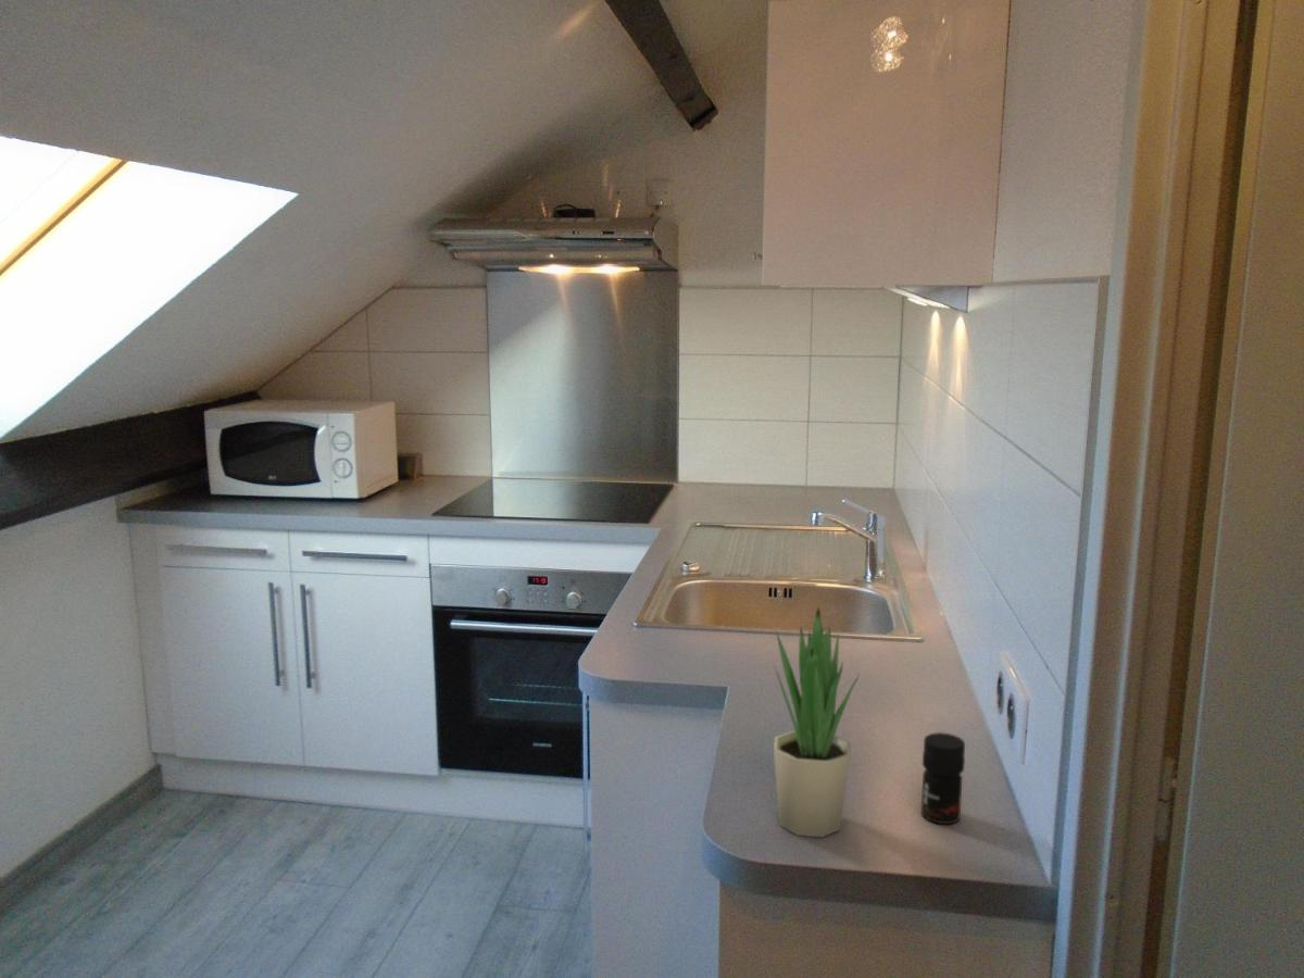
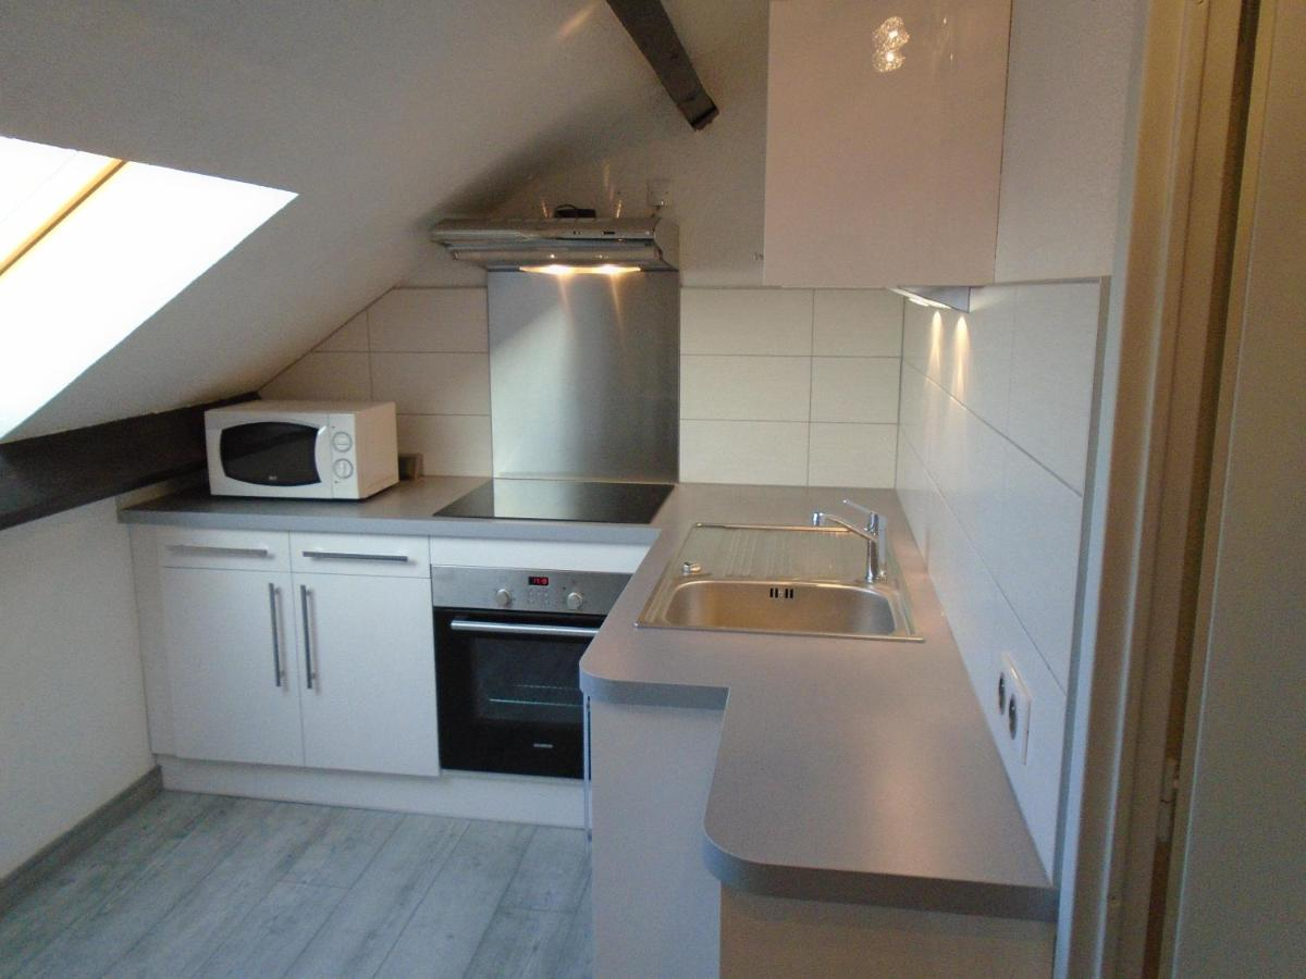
- jar [920,731,966,825]
- potted plant [773,605,862,838]
